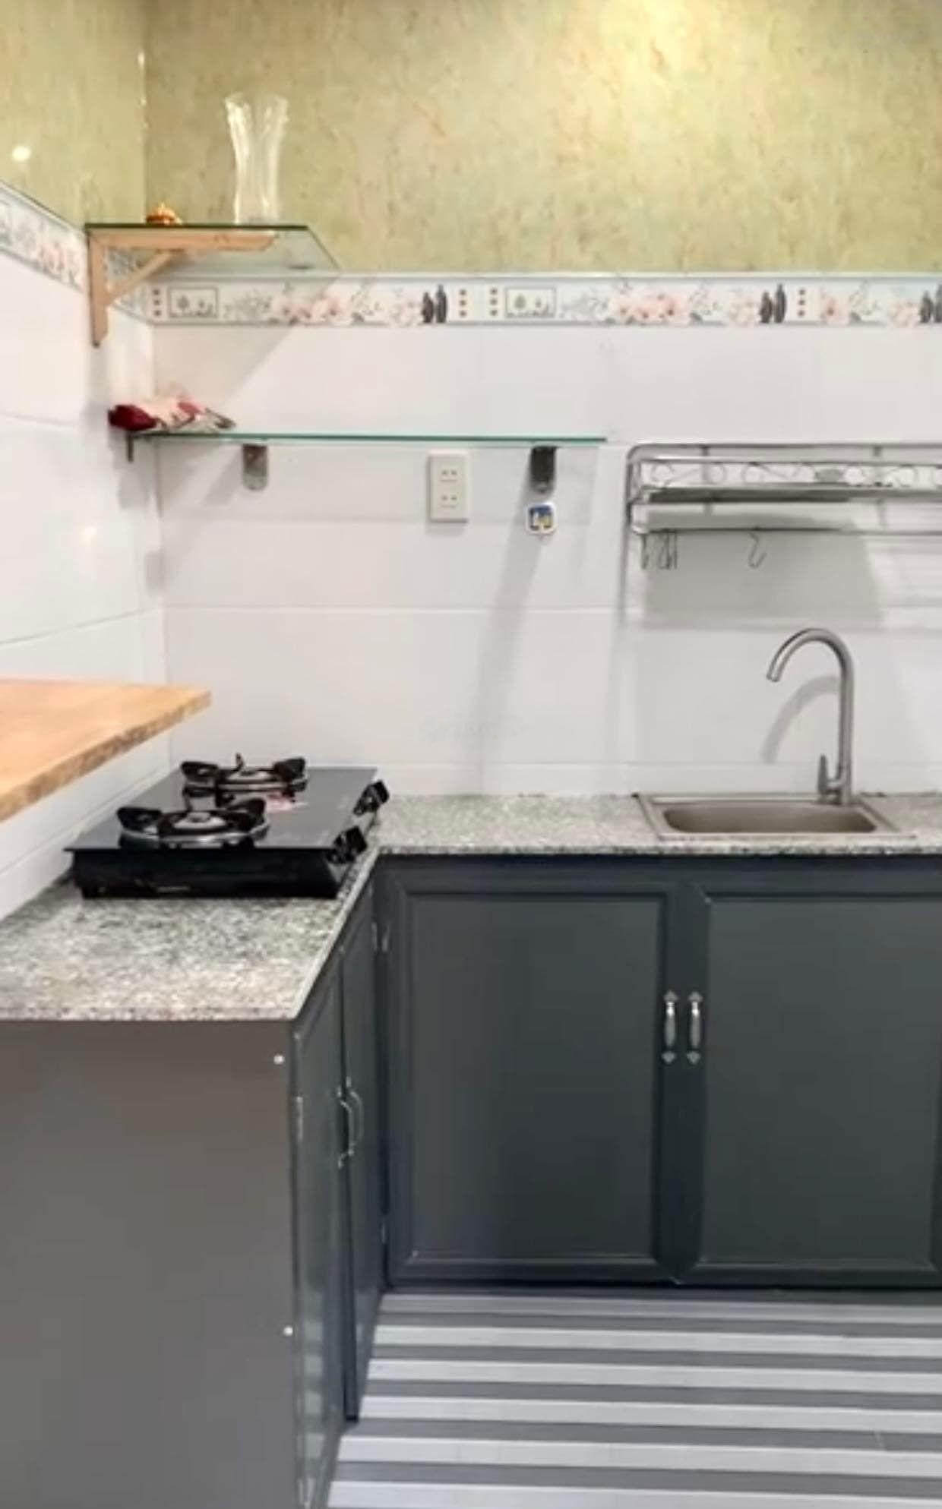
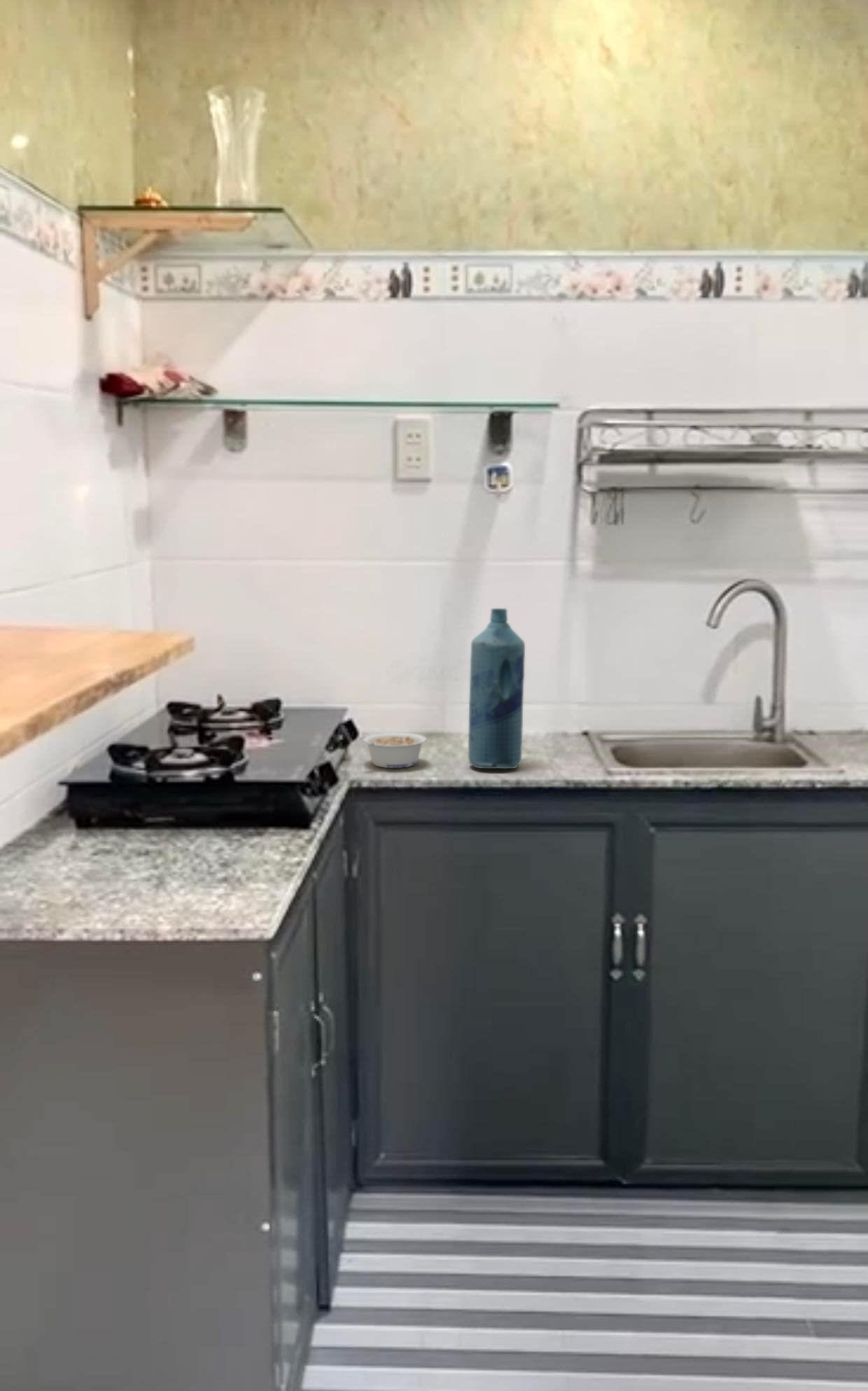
+ bottle [468,608,526,769]
+ legume [360,732,428,769]
